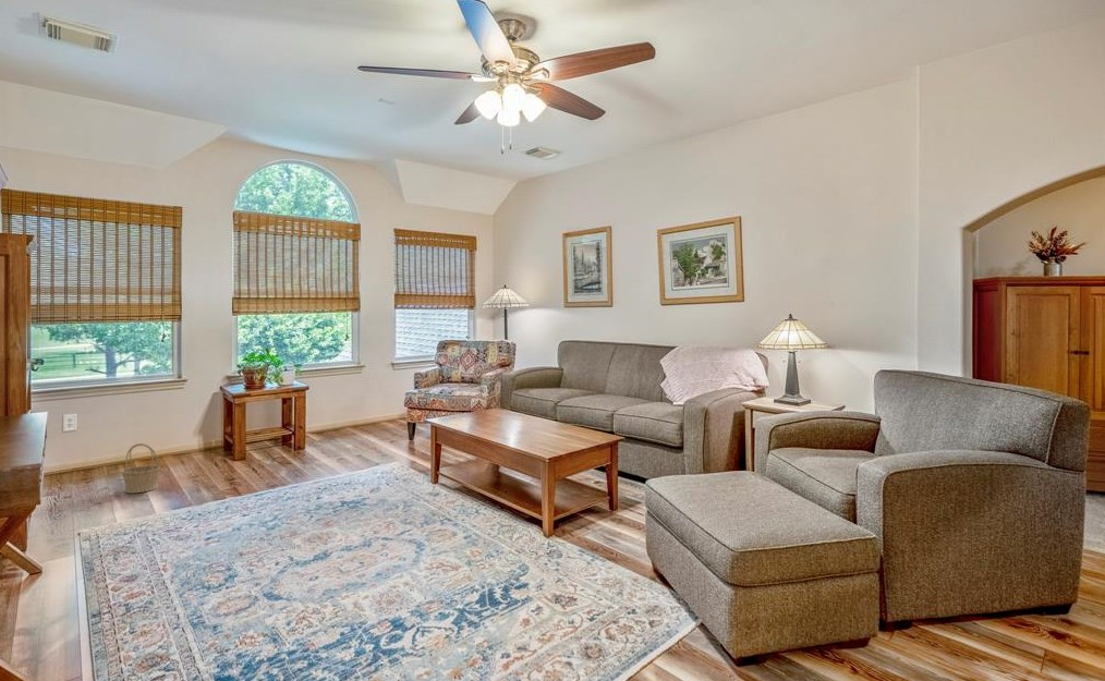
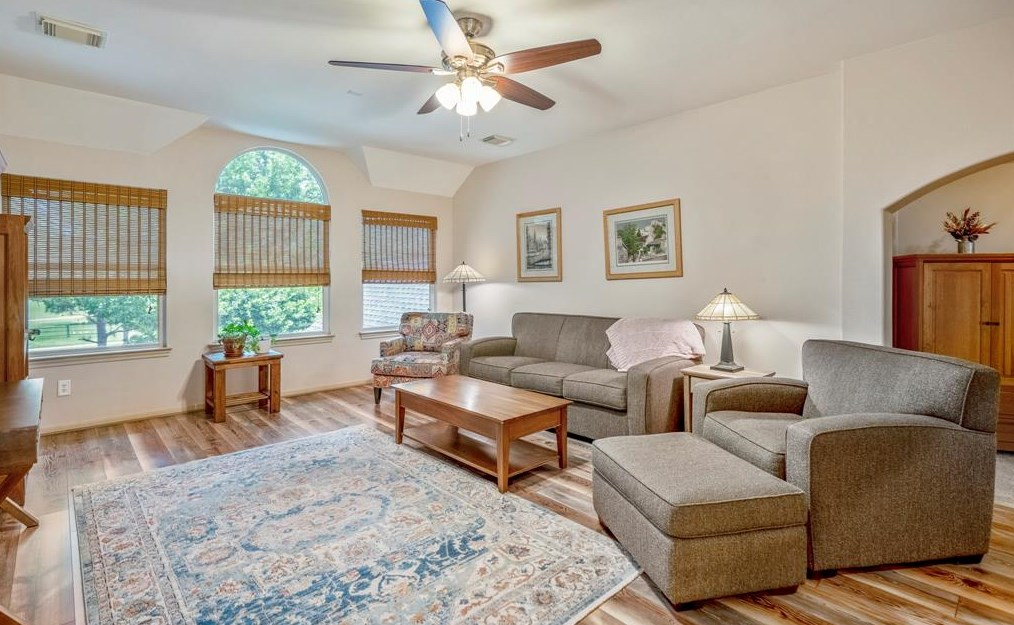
- basket [120,442,161,494]
